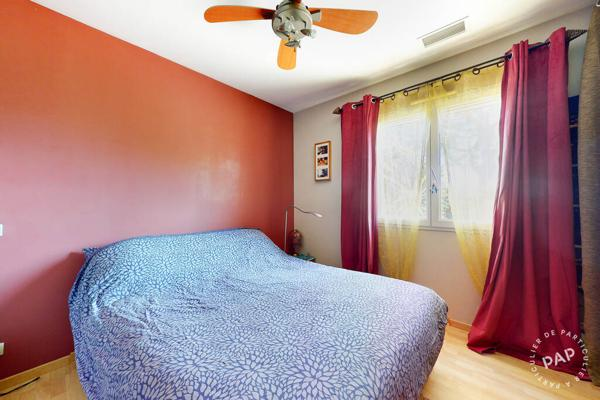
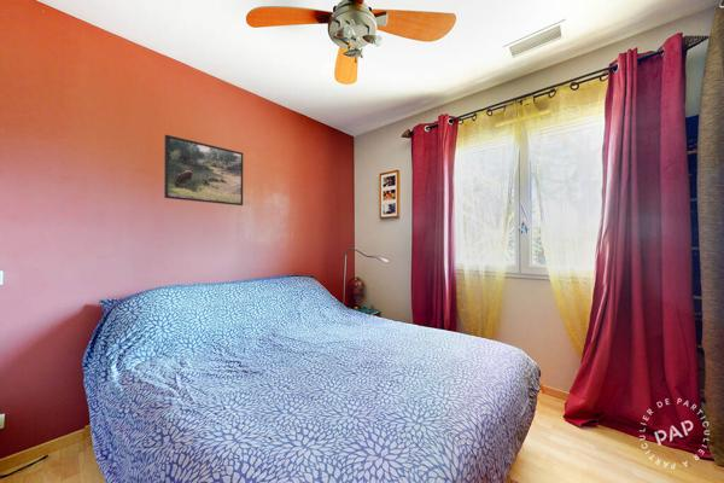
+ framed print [163,134,244,206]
